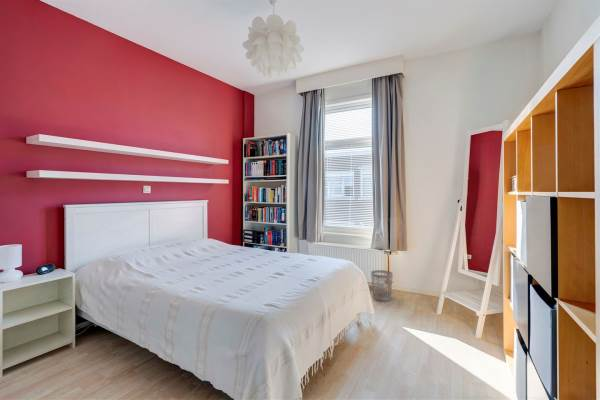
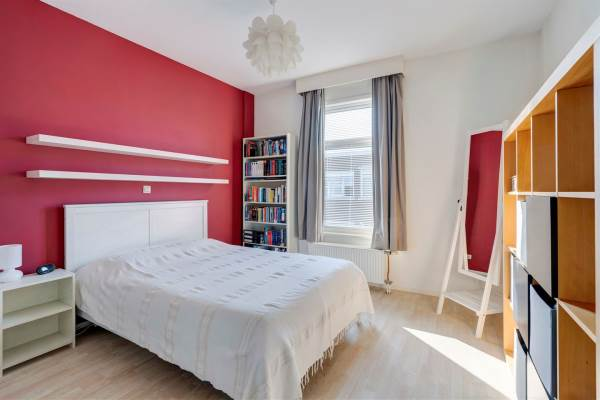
- wastebasket [370,269,394,302]
